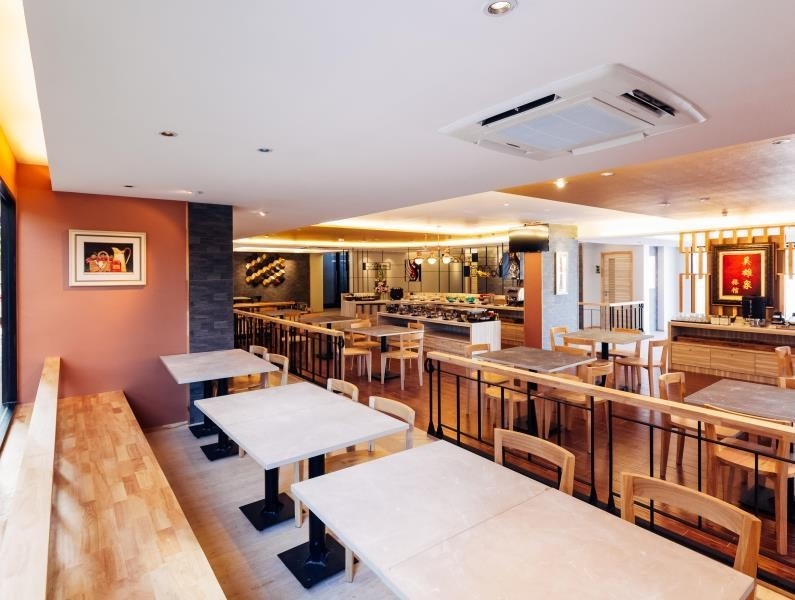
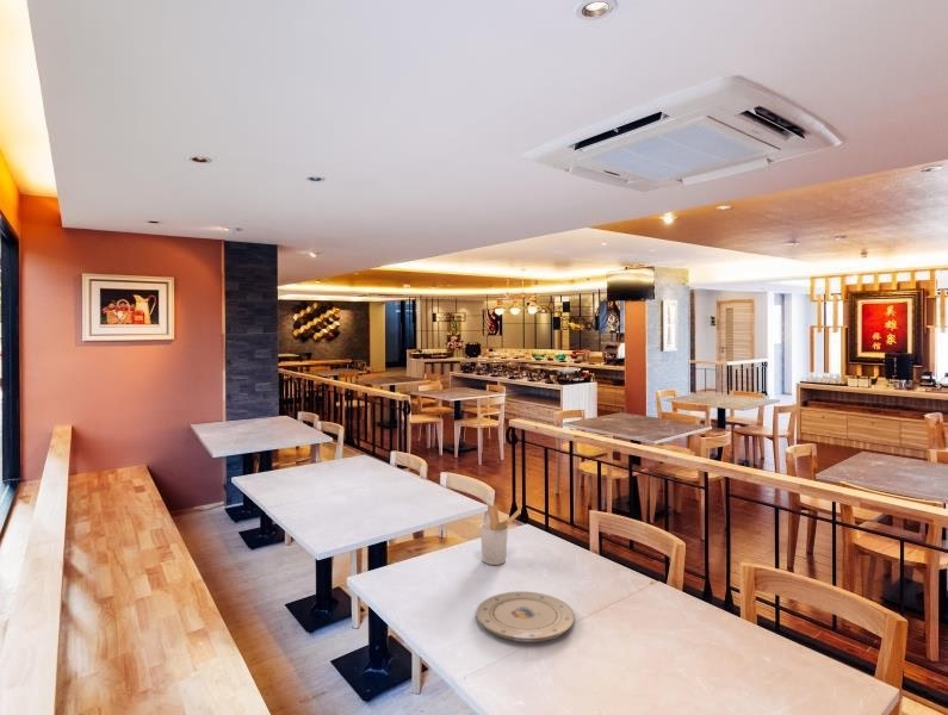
+ plate [475,590,576,644]
+ utensil holder [479,504,521,566]
